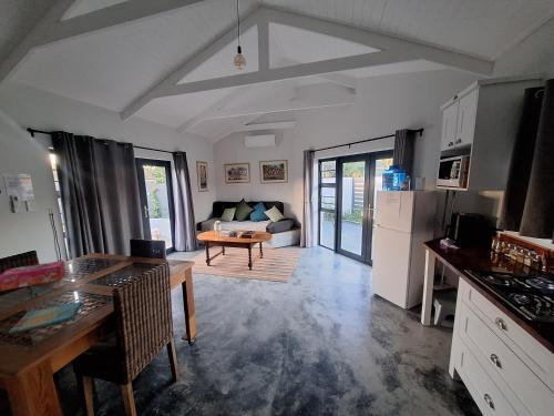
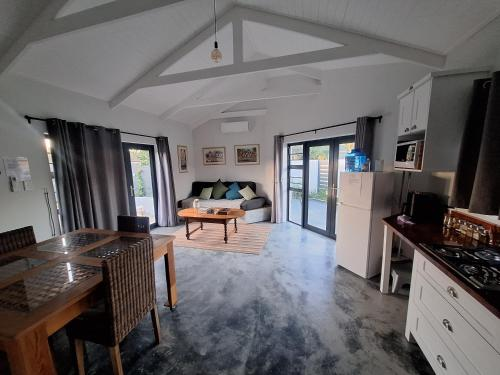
- dish towel [8,300,84,335]
- tissue box [0,260,66,292]
